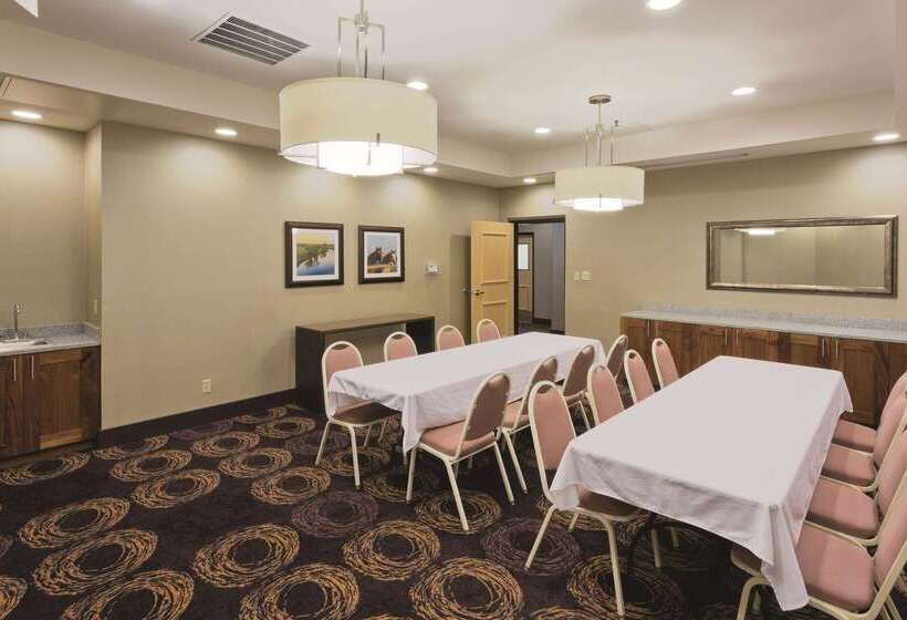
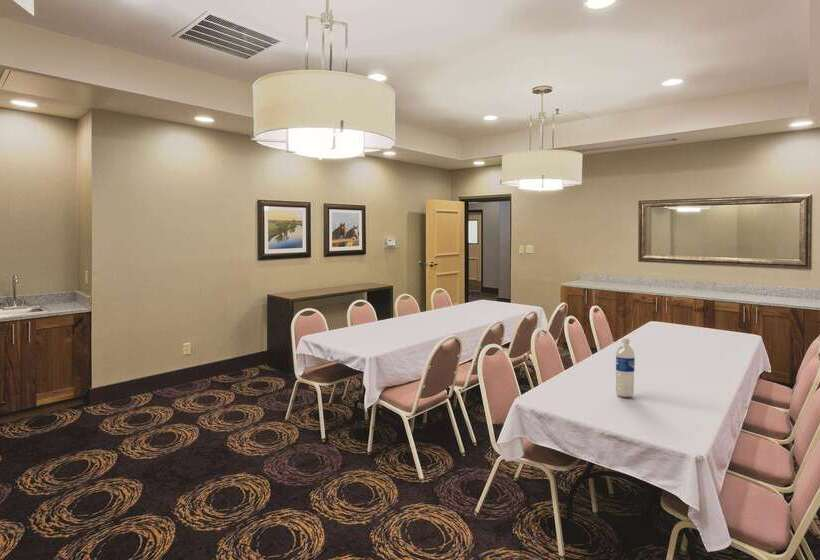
+ water bottle [615,337,636,398]
